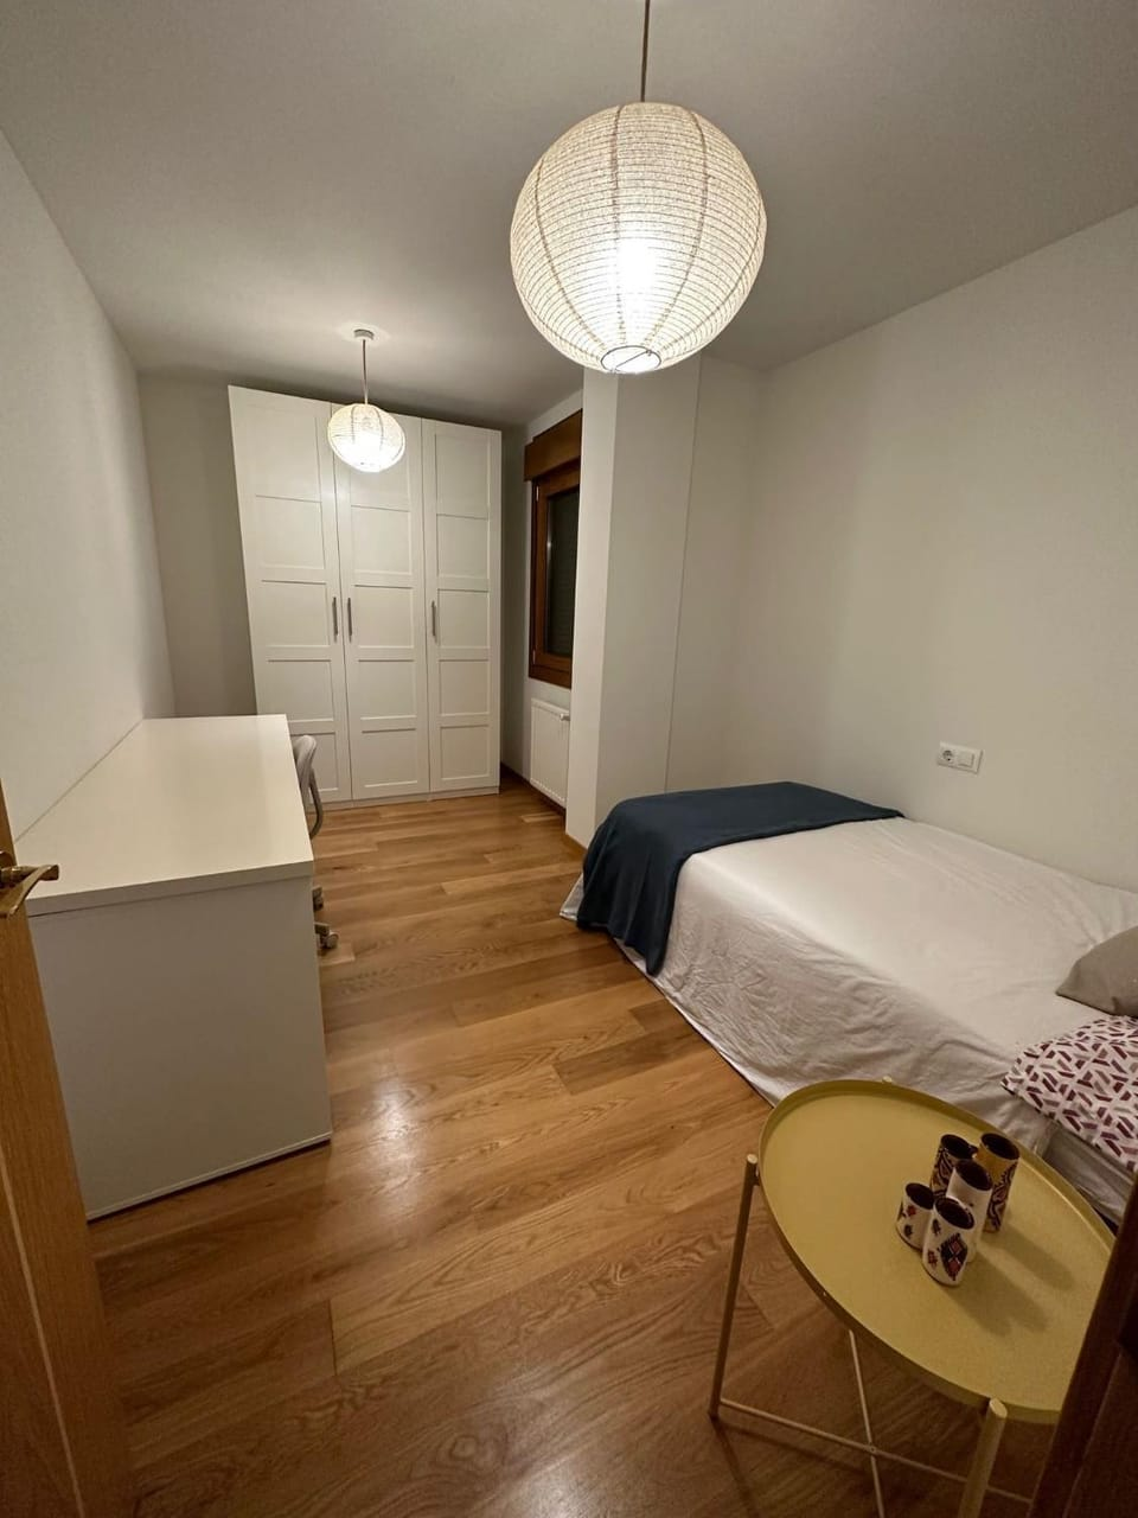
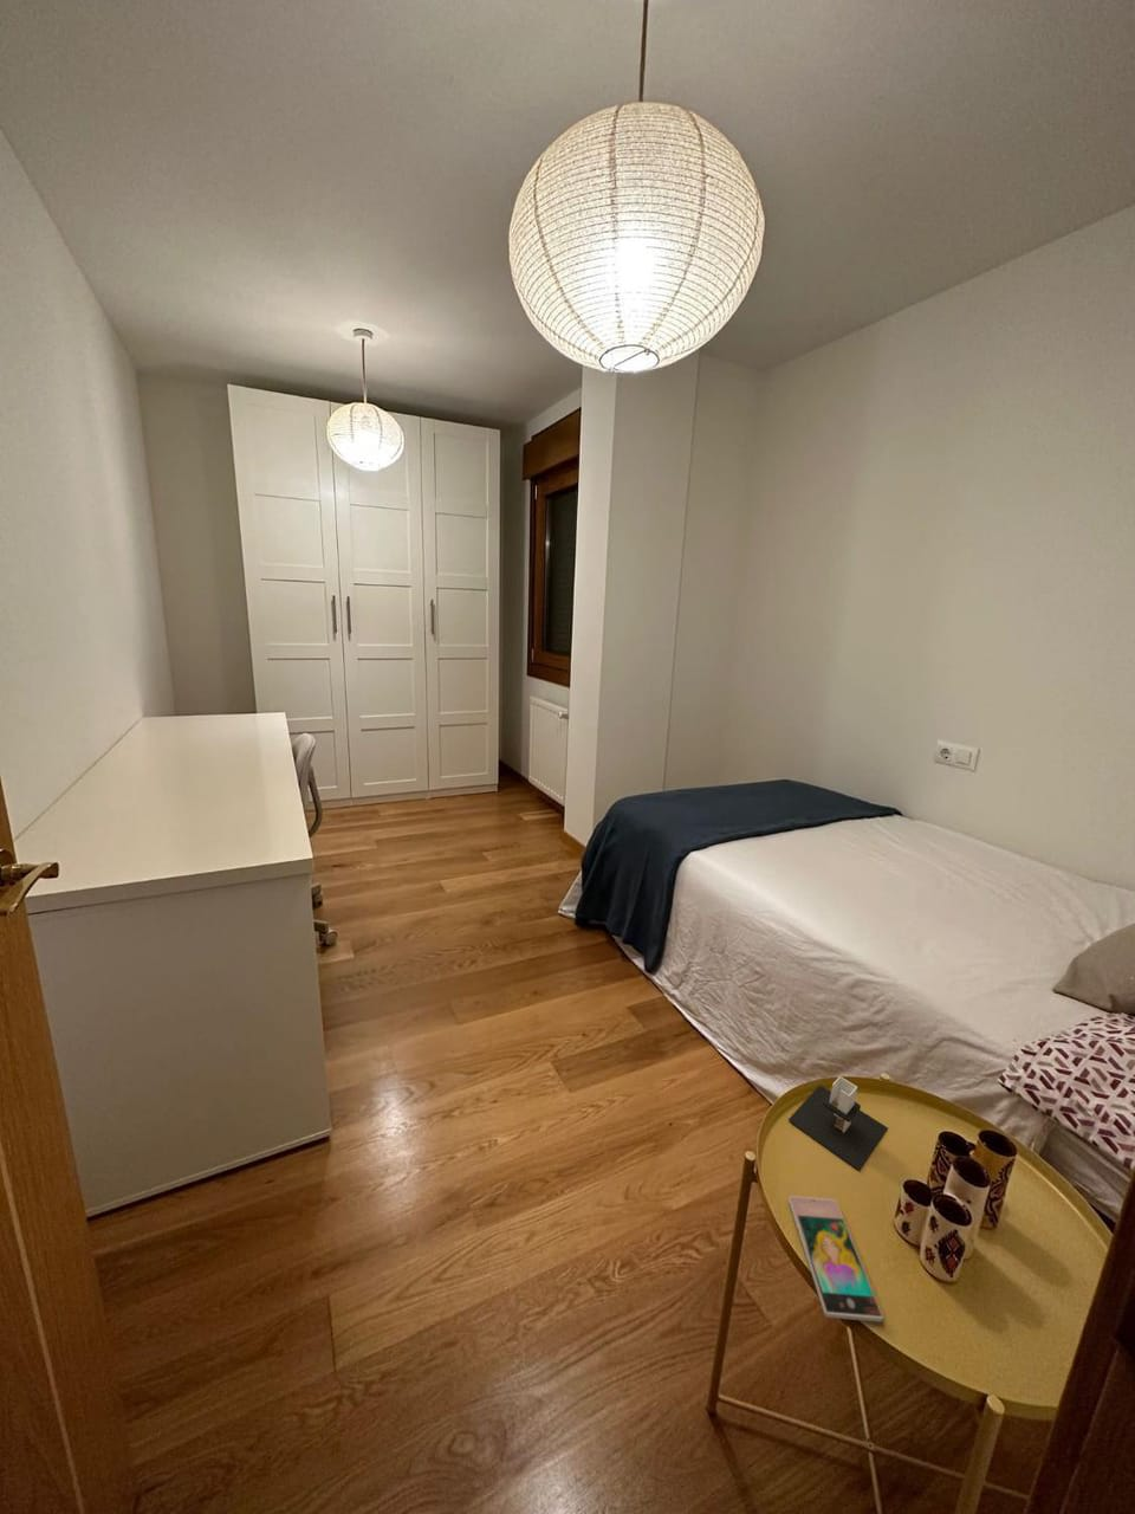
+ architectural model [787,1075,889,1171]
+ smartphone [787,1195,885,1323]
